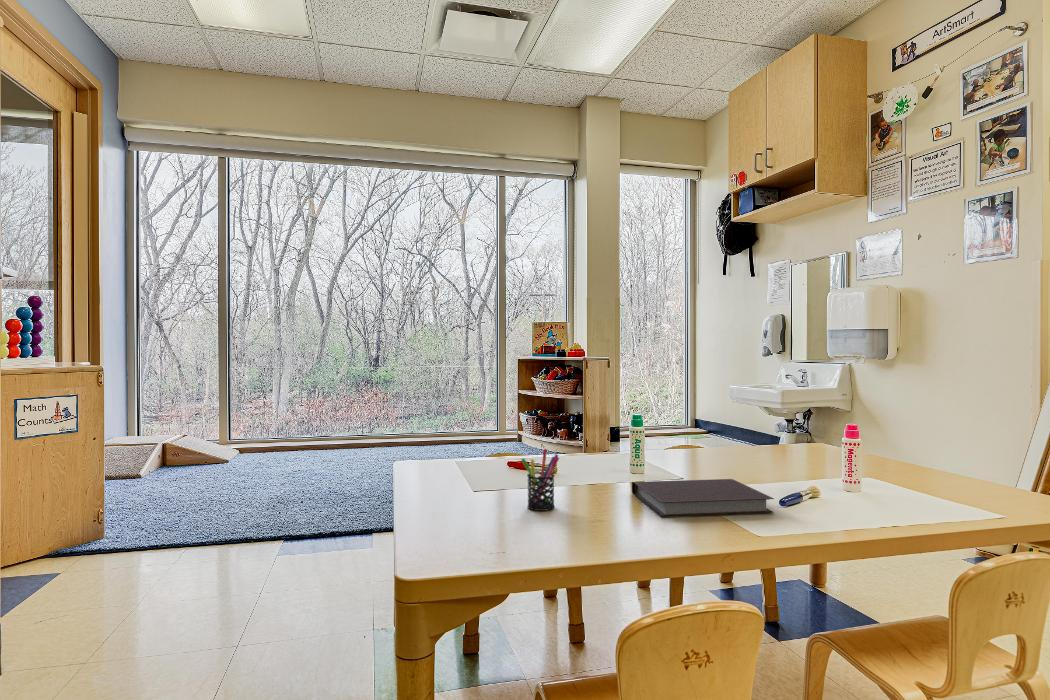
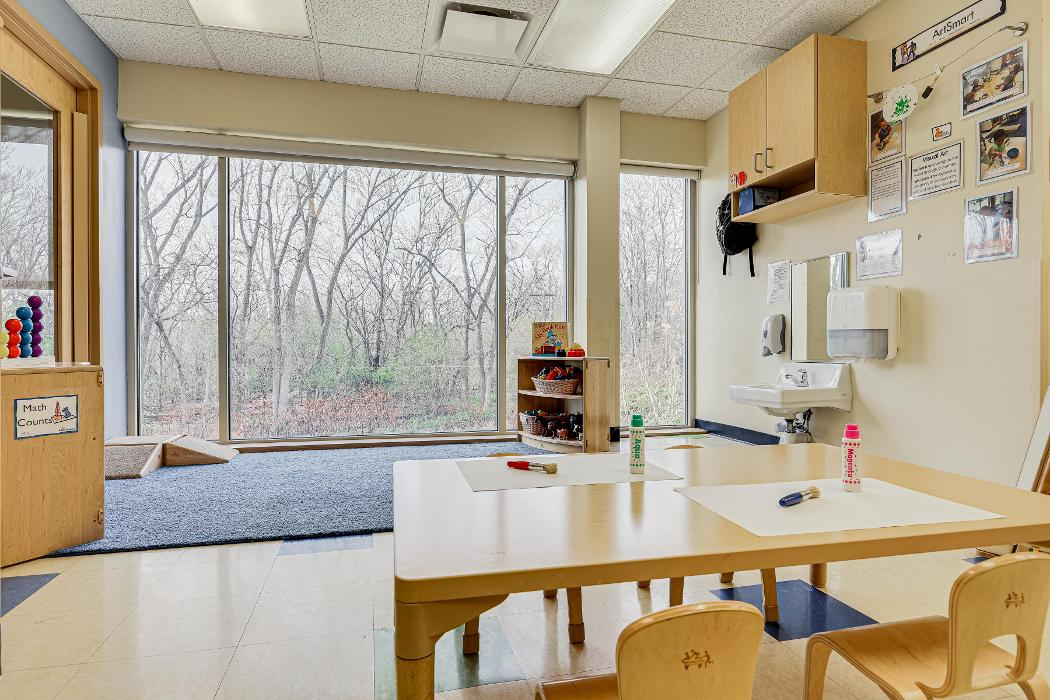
- notebook [631,478,775,518]
- pen holder [520,448,560,512]
